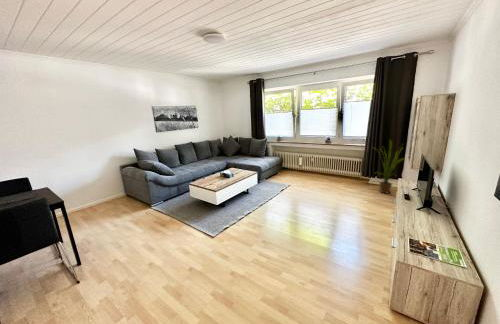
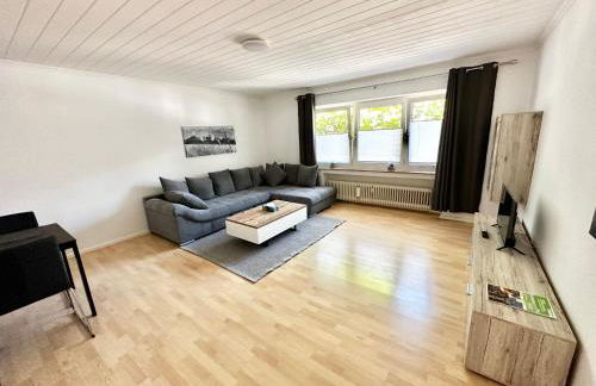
- house plant [373,139,405,194]
